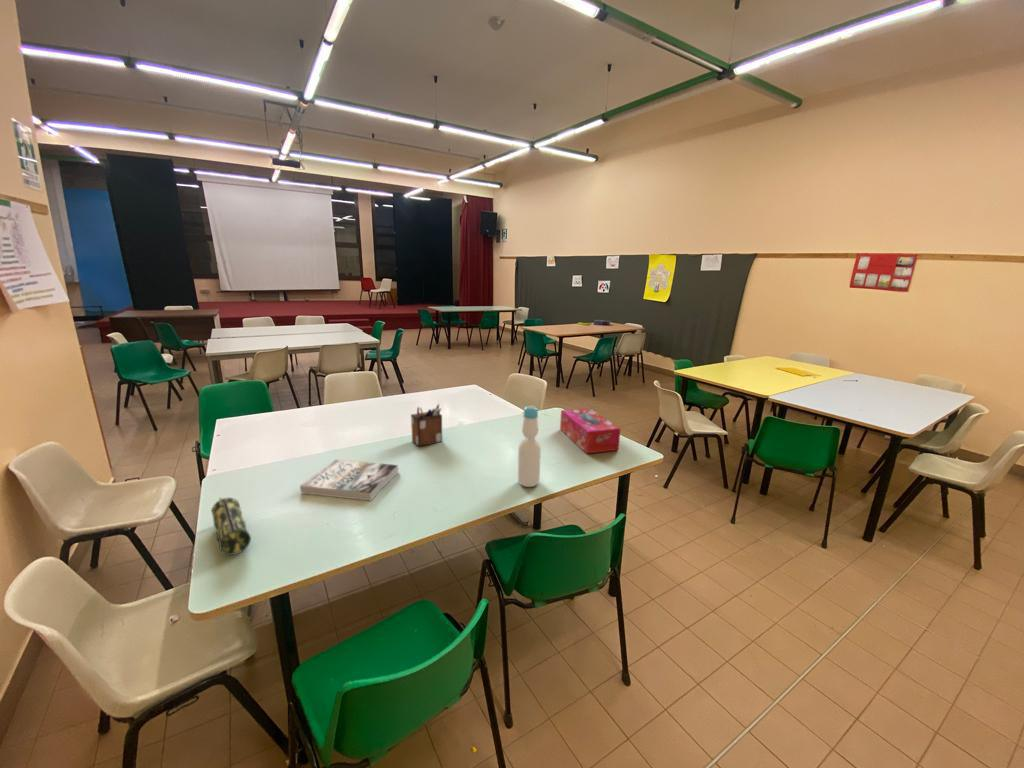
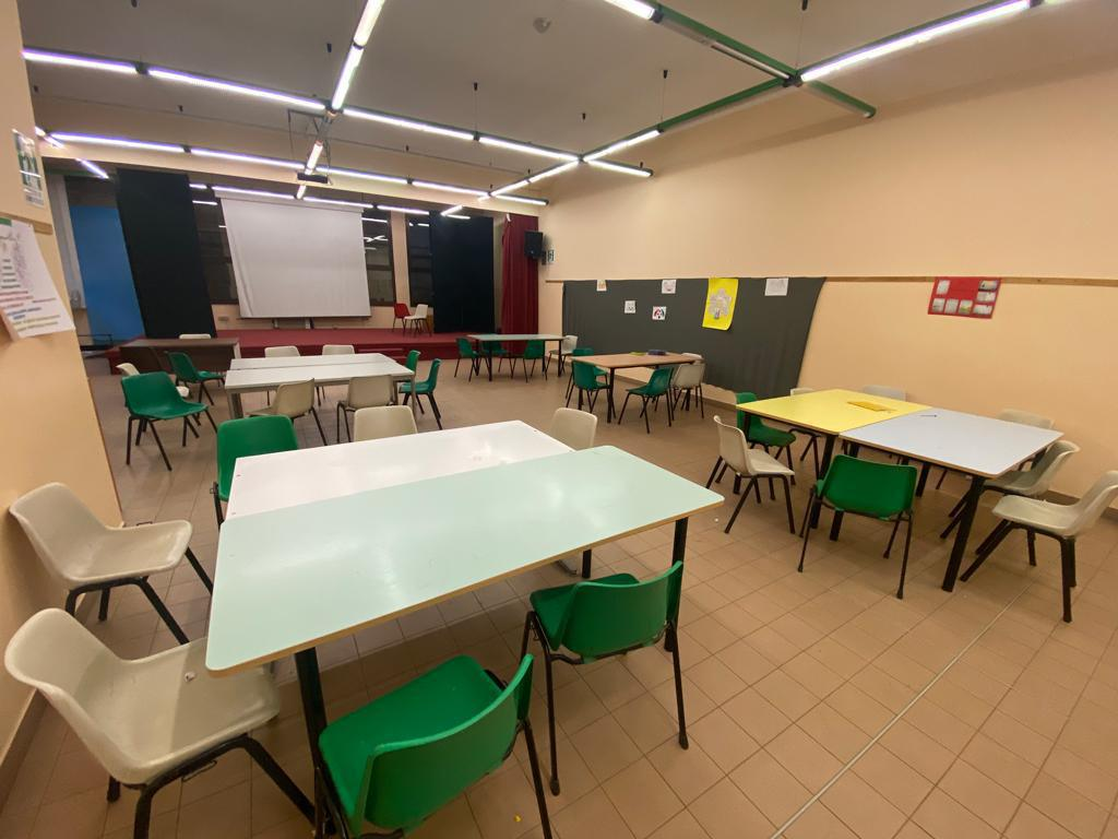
- pencil case [211,497,252,556]
- book [299,458,399,502]
- tissue box [559,407,622,454]
- desk organizer [410,404,443,448]
- bottle [517,405,542,488]
